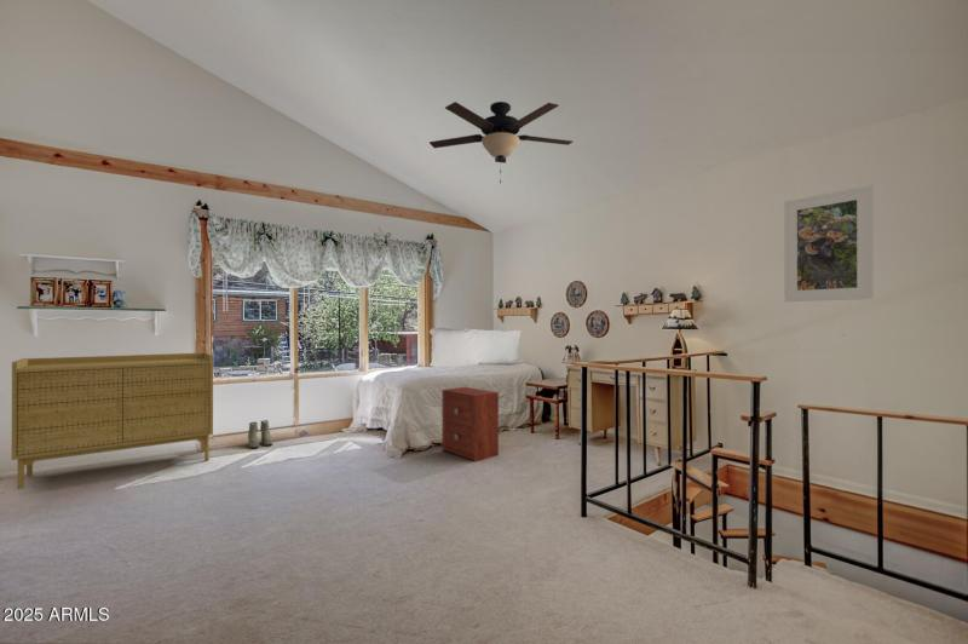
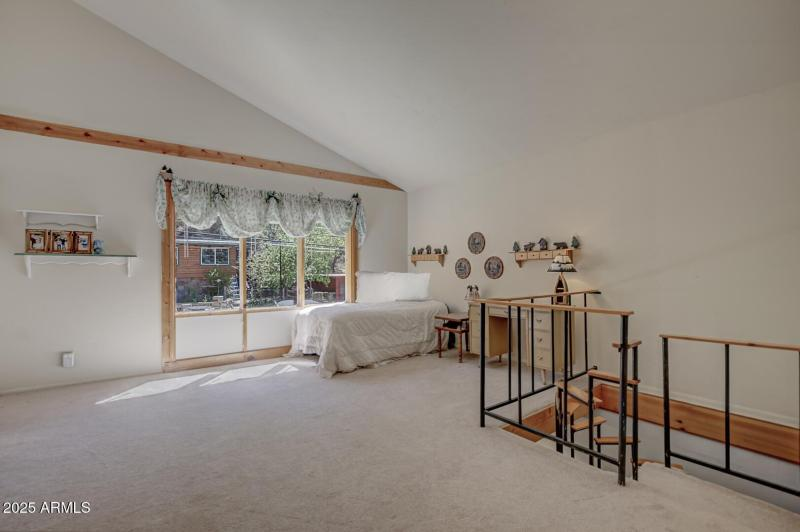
- ceiling fan [428,100,574,184]
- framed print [783,184,874,303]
- nightstand [440,386,500,462]
- sideboard [11,351,214,490]
- boots [247,419,273,449]
